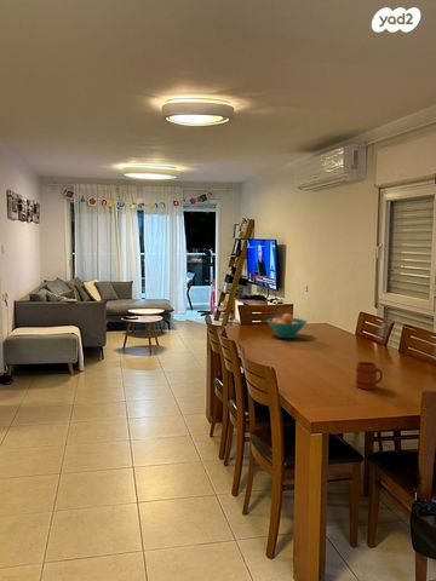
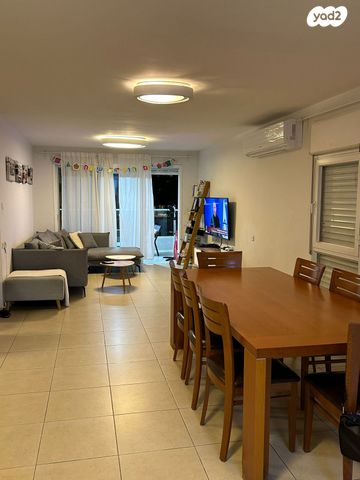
- fruit bowl [265,312,308,339]
- mug [354,361,384,390]
